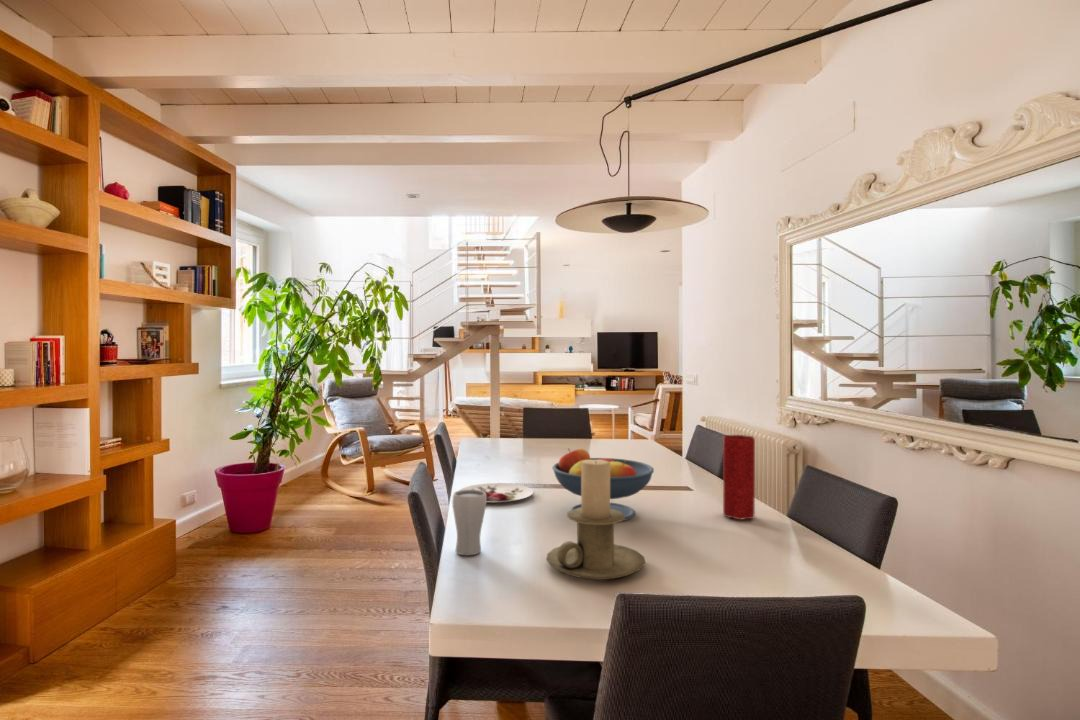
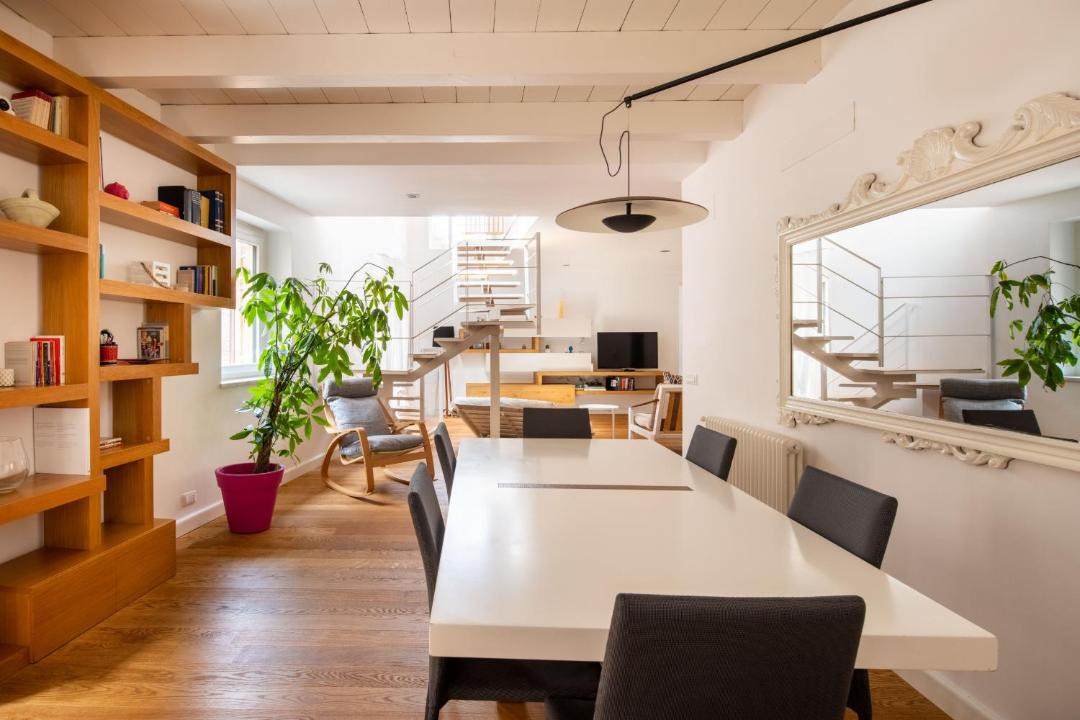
- fruit bowl [551,447,655,522]
- candle holder [545,460,647,581]
- vase [722,434,756,521]
- plate [458,482,534,504]
- drinking glass [451,490,487,556]
